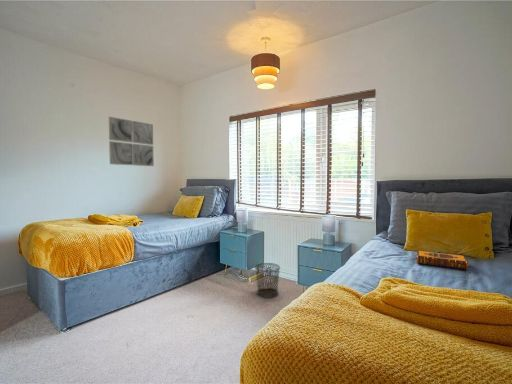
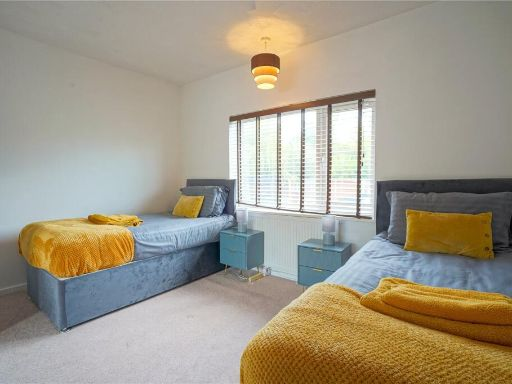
- wall art [108,116,155,167]
- hardback book [416,249,469,271]
- waste bin [254,262,281,299]
